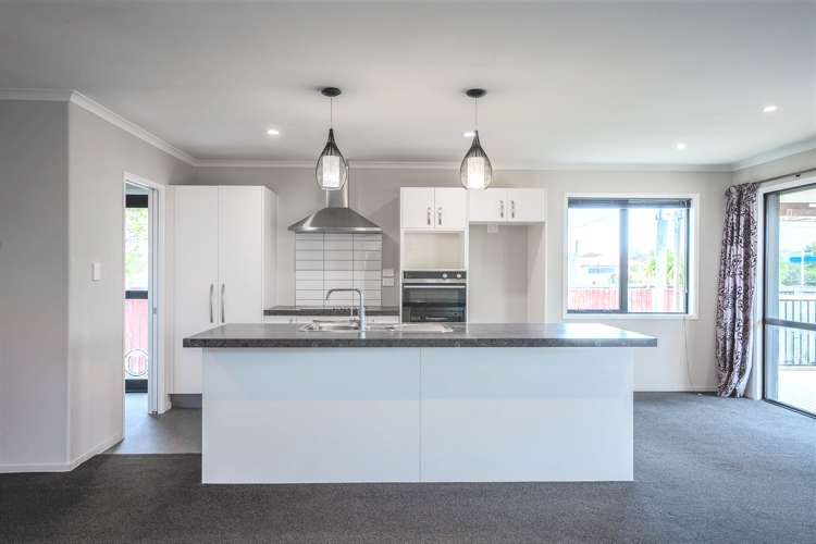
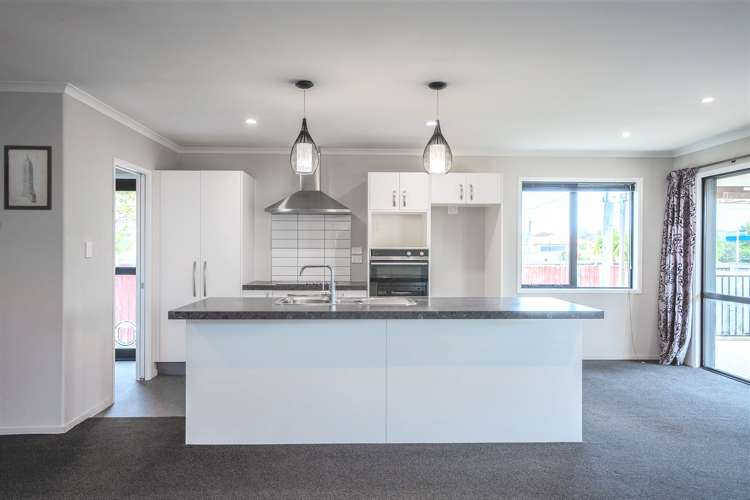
+ wall art [3,144,53,211]
